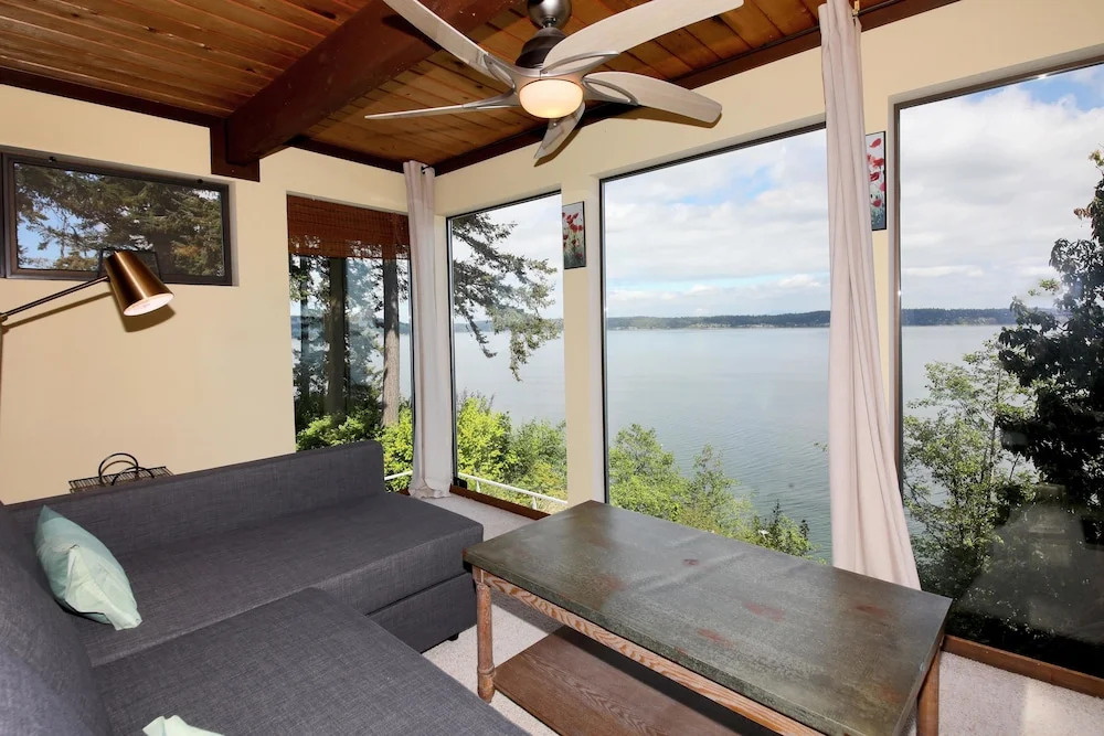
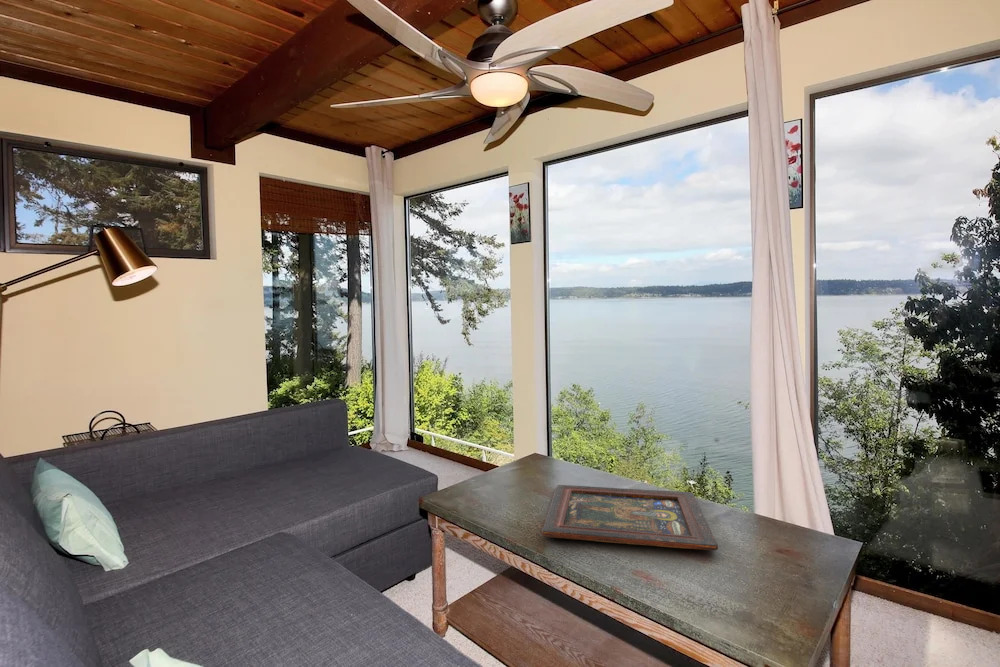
+ religious icon [541,484,719,551]
